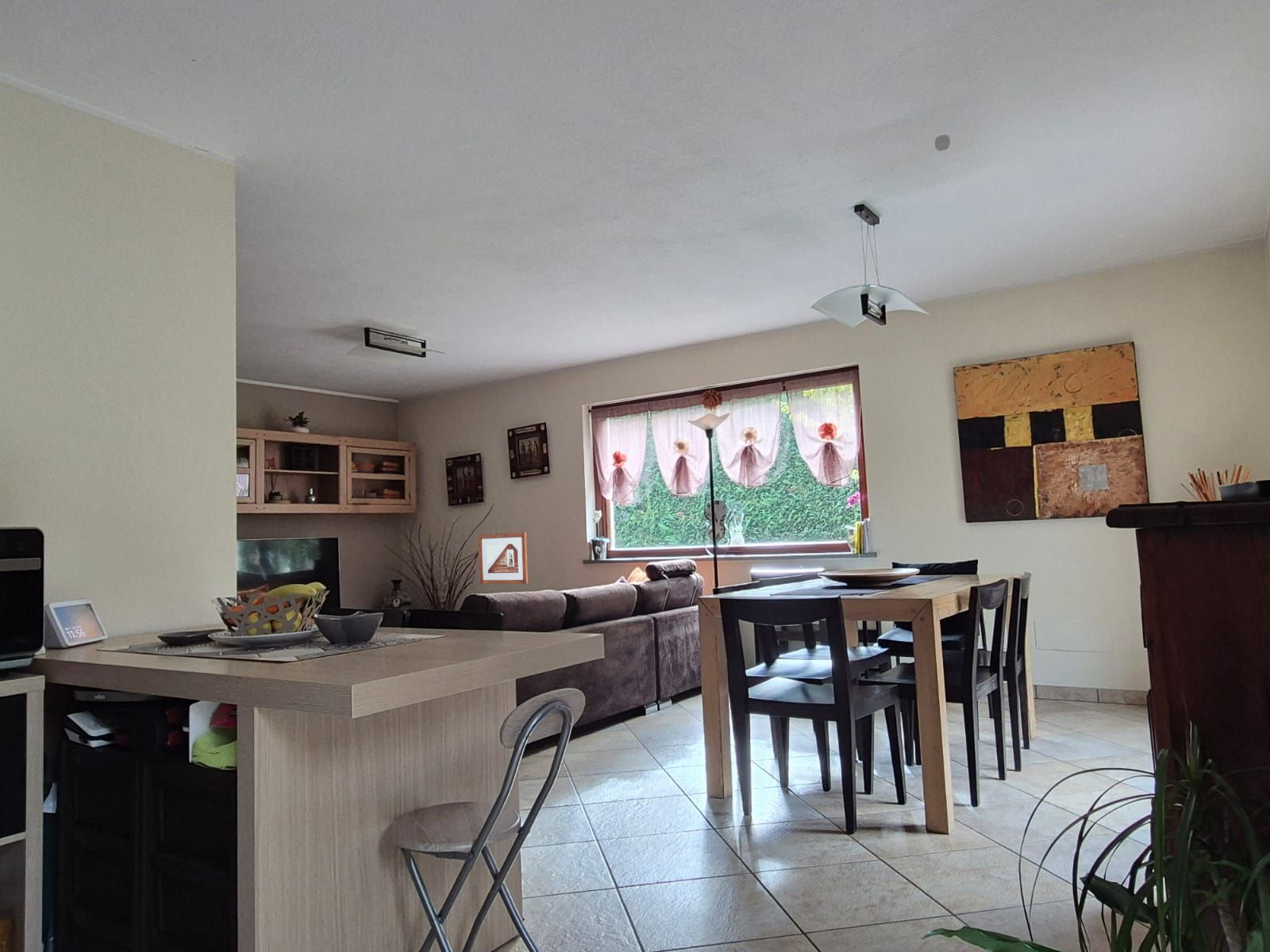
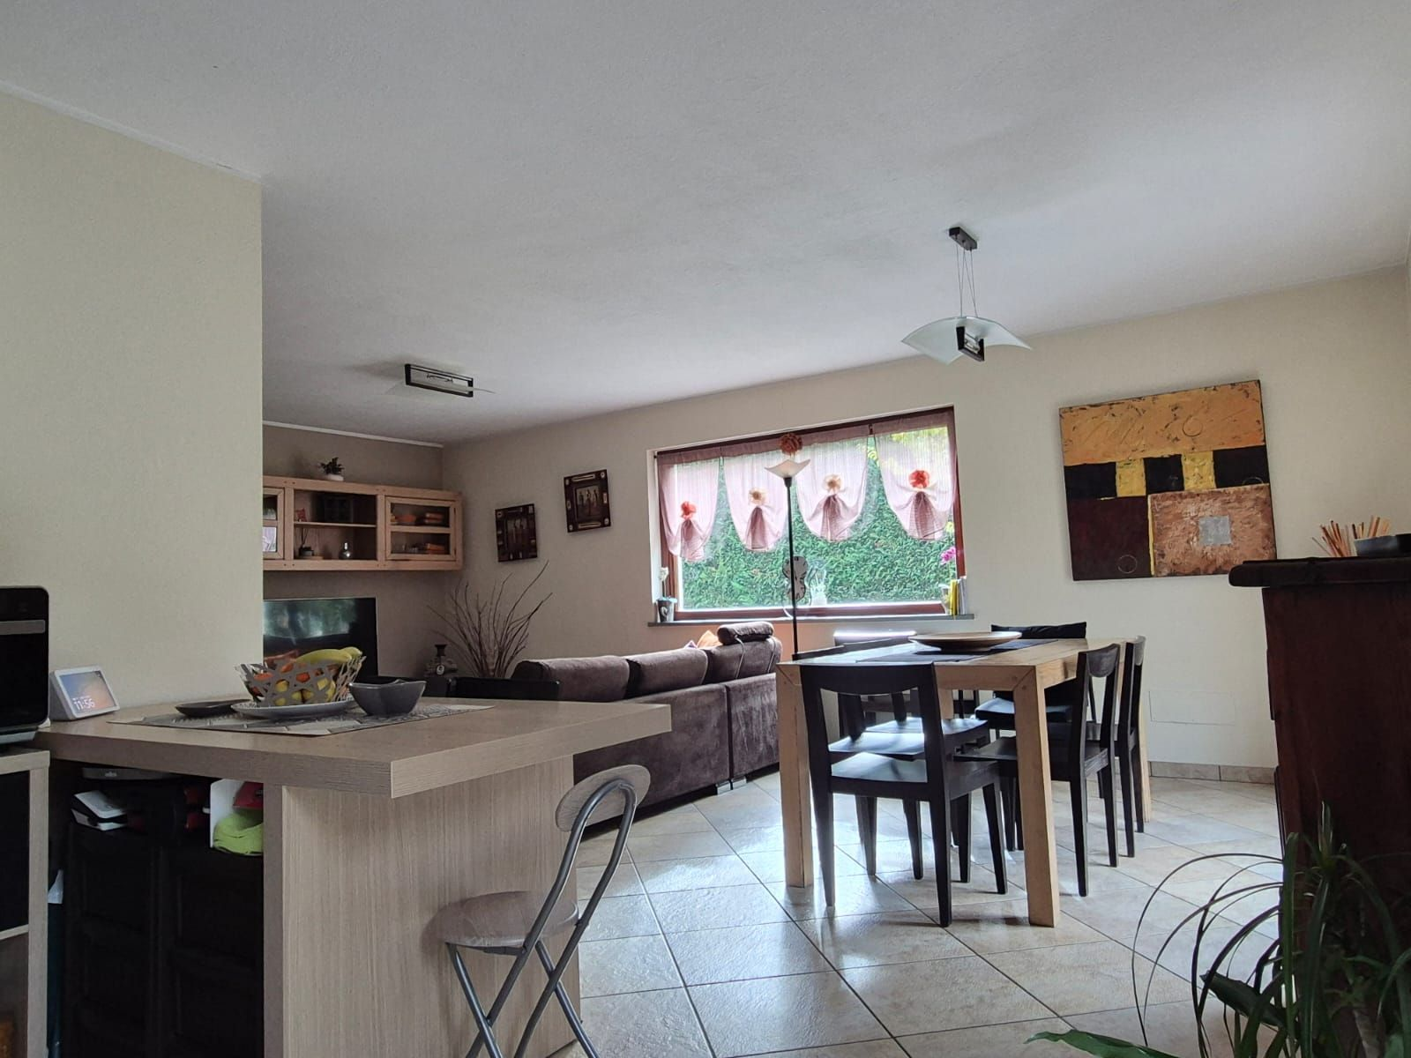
- picture frame [477,532,529,585]
- smoke detector [934,134,951,152]
